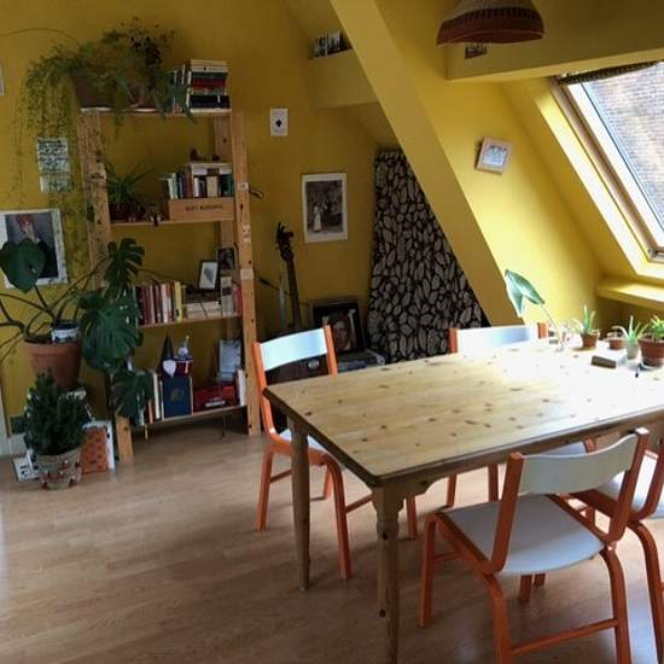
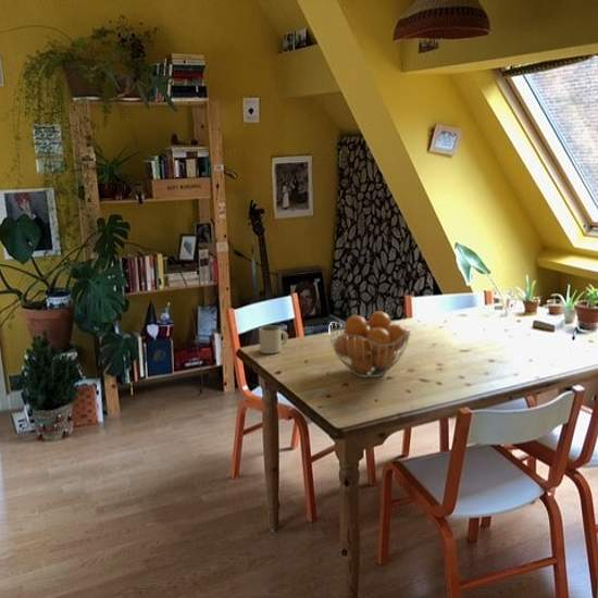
+ mug [258,325,289,354]
+ fruit basket [327,310,412,378]
